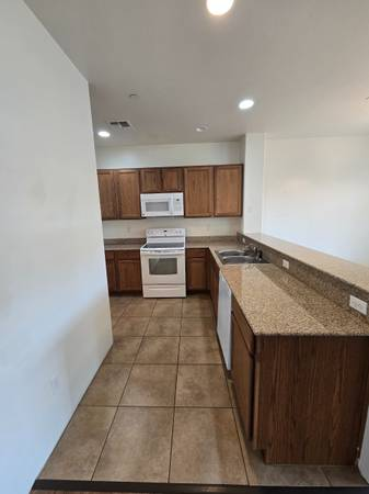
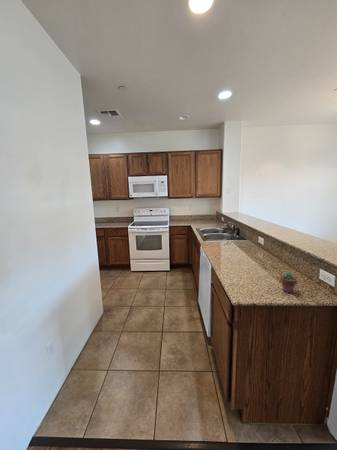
+ potted succulent [279,271,298,294]
